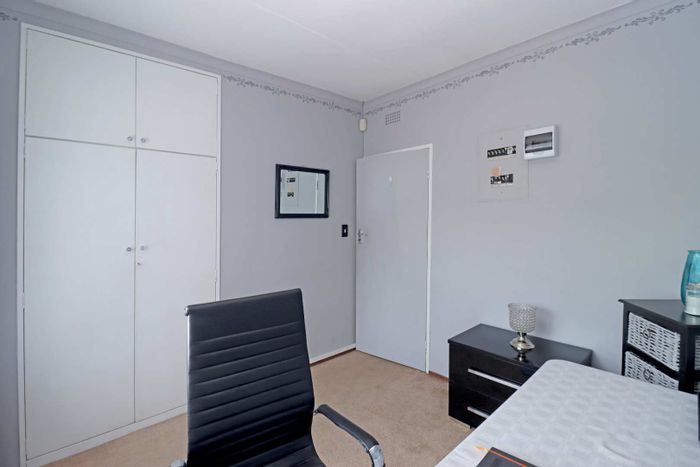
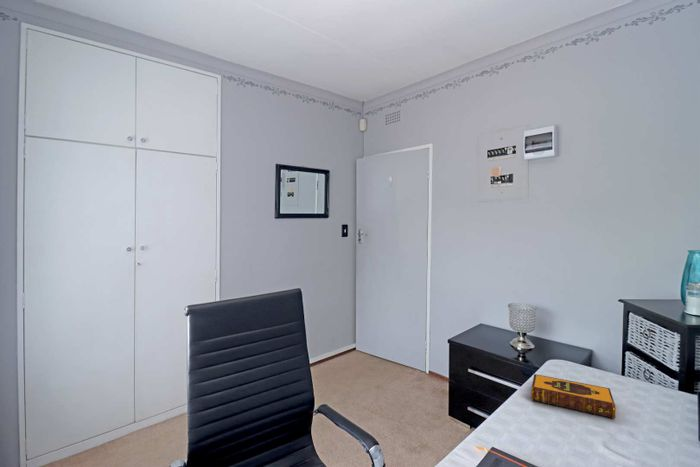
+ hardback book [530,373,616,420]
